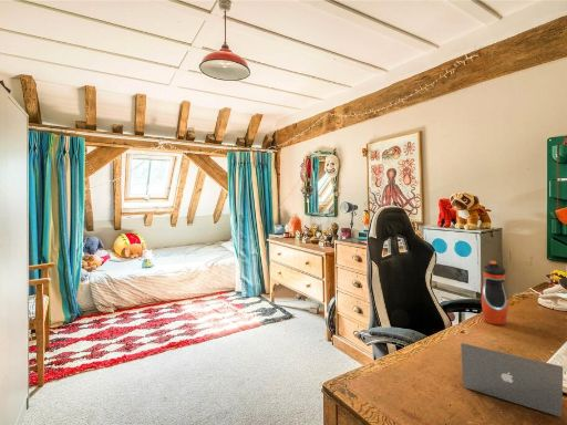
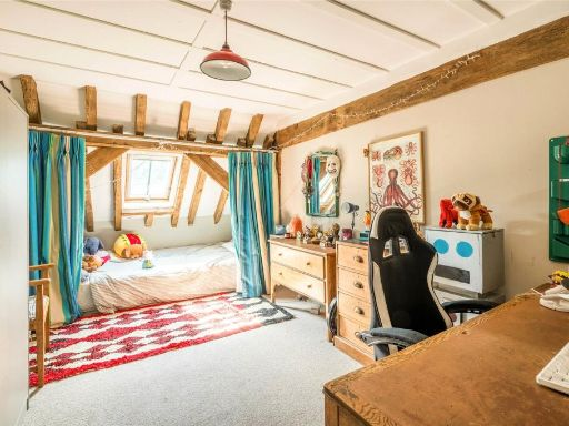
- water bottle [481,260,508,325]
- laptop [460,342,564,418]
